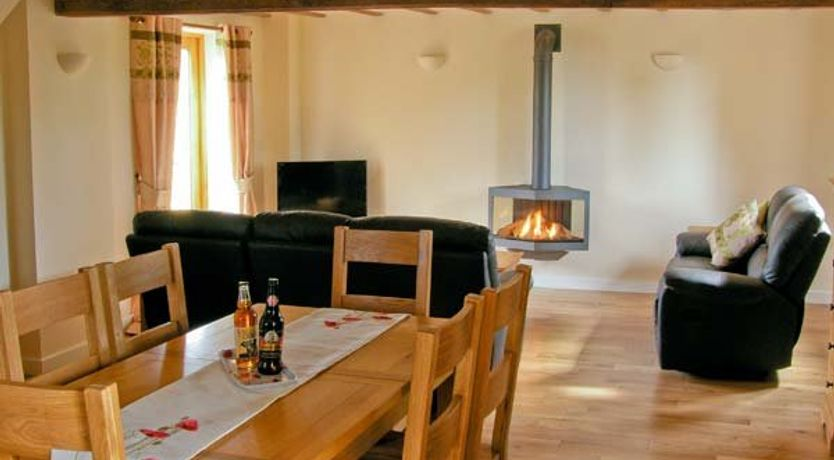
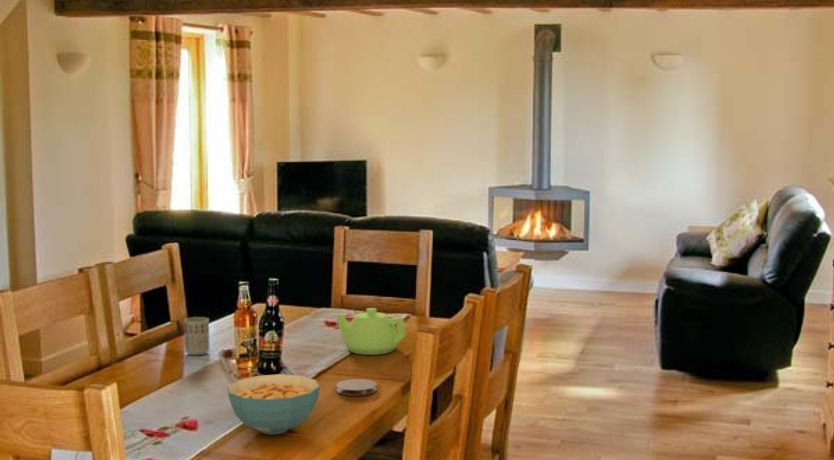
+ coaster [335,378,377,397]
+ cup [183,316,211,356]
+ cereal bowl [226,373,321,435]
+ teapot [335,307,409,356]
